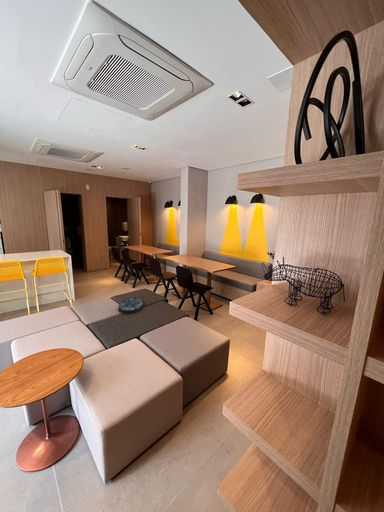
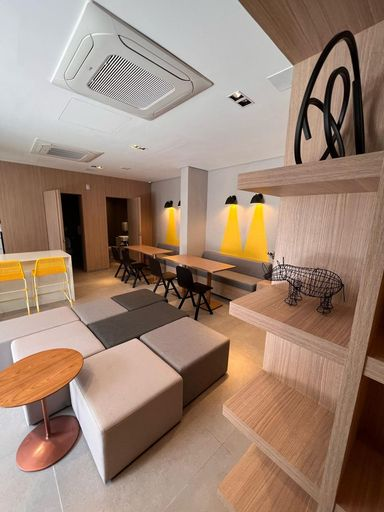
- serving tray [117,296,145,315]
